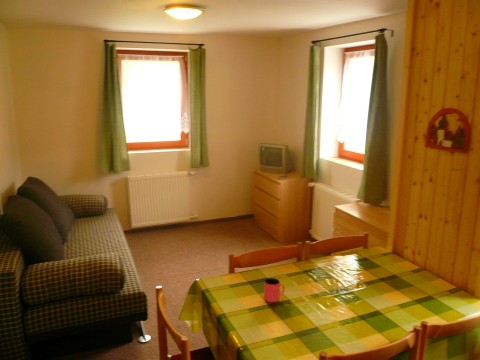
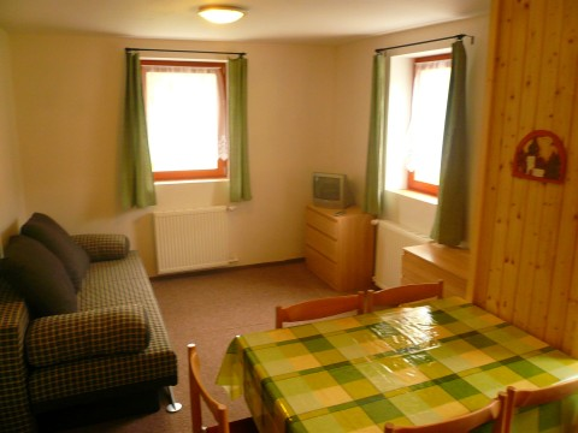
- cup [263,277,286,303]
